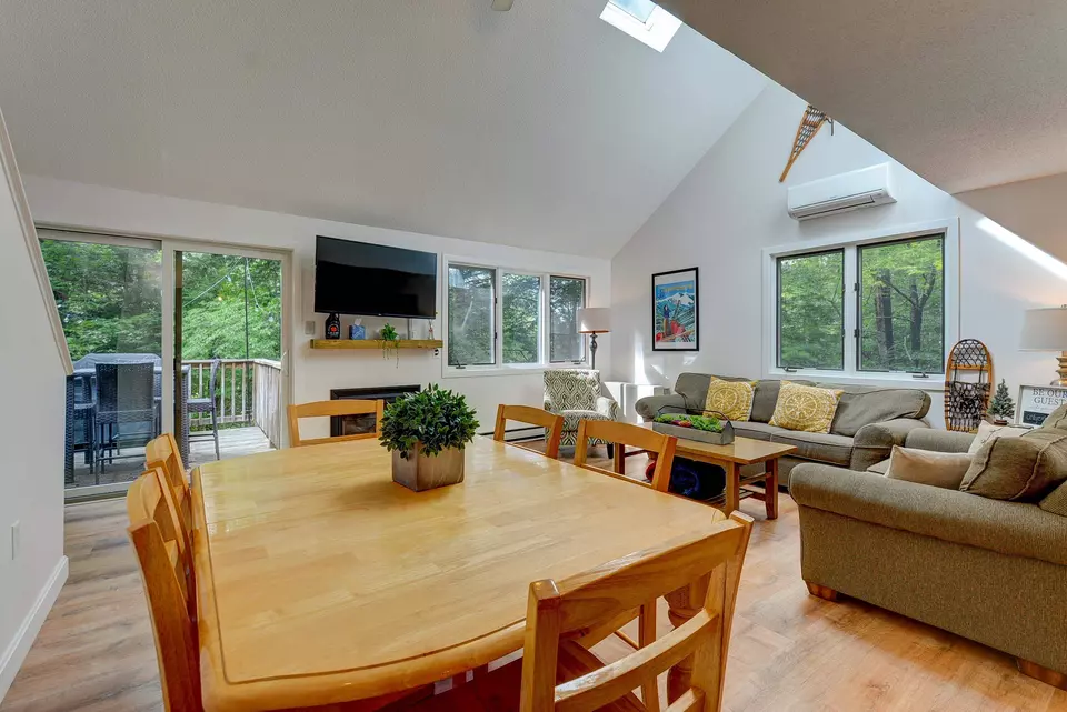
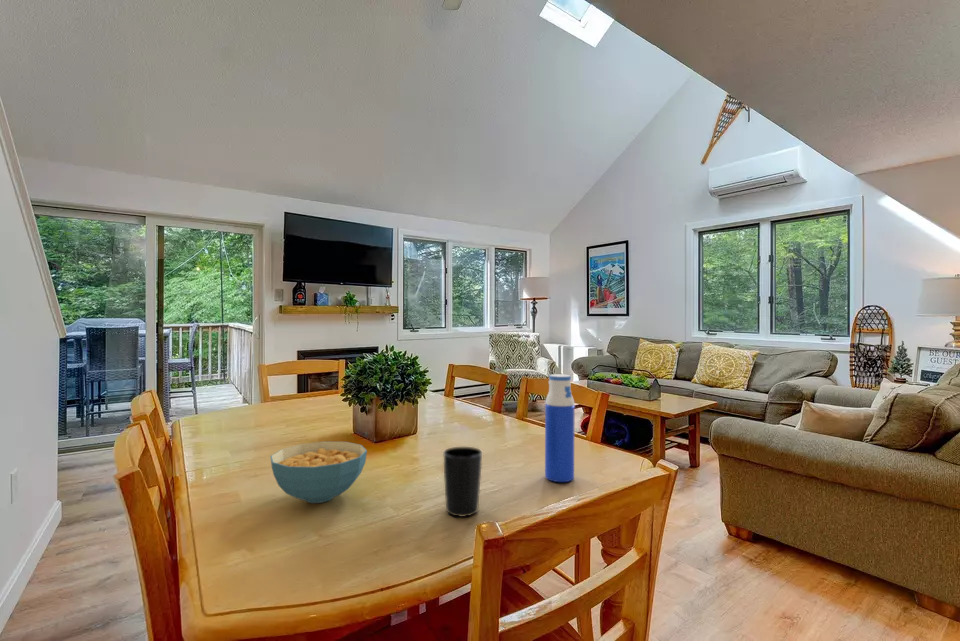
+ cup [442,446,483,518]
+ cereal bowl [269,441,368,504]
+ water bottle [544,373,576,483]
